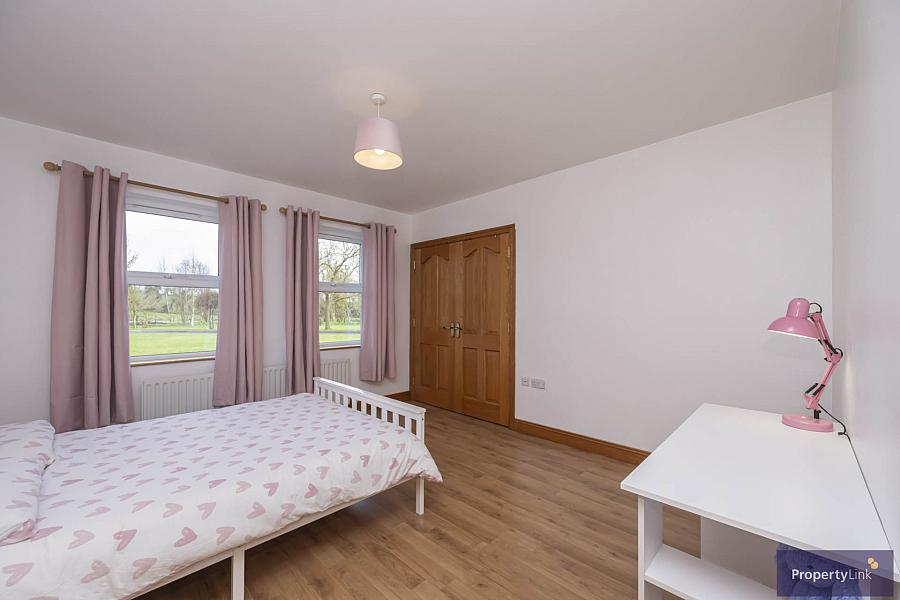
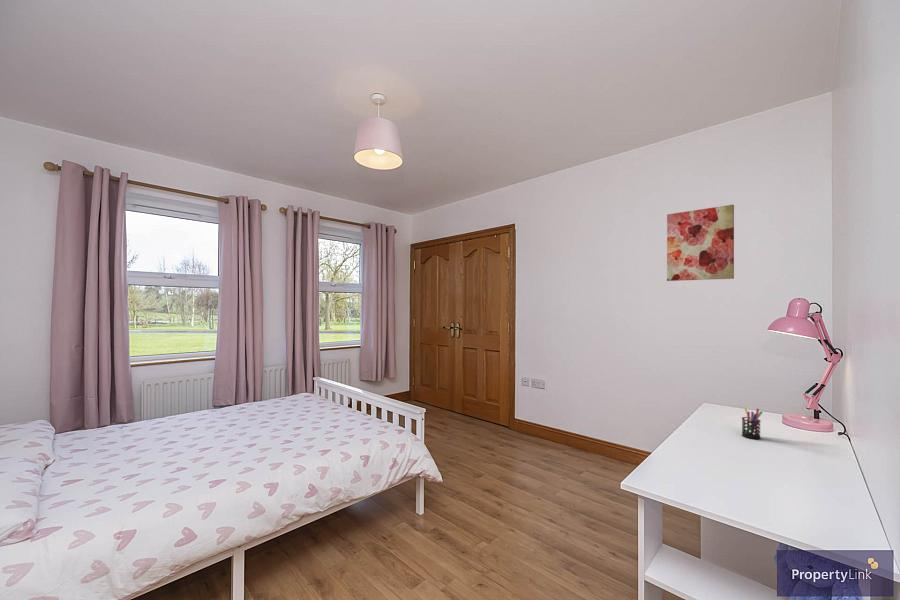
+ wall art [666,204,735,282]
+ pen holder [741,406,764,440]
